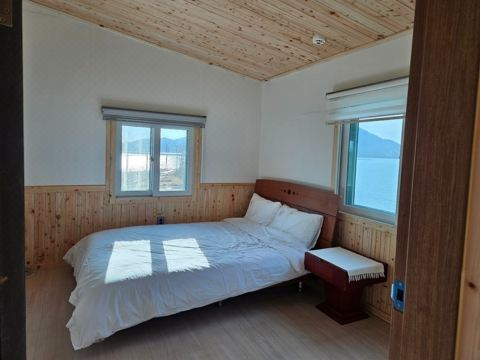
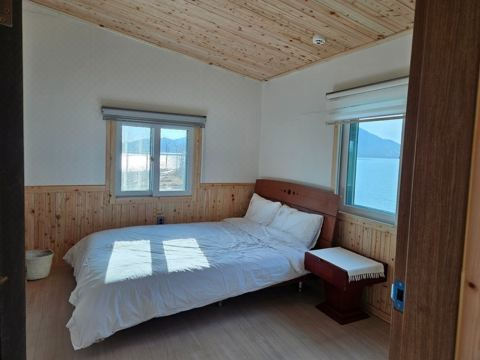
+ basket [25,248,55,281]
